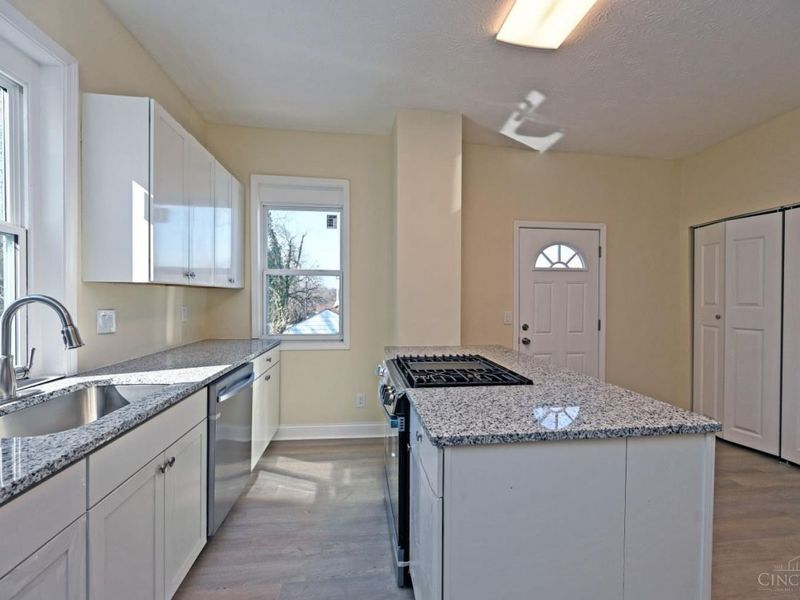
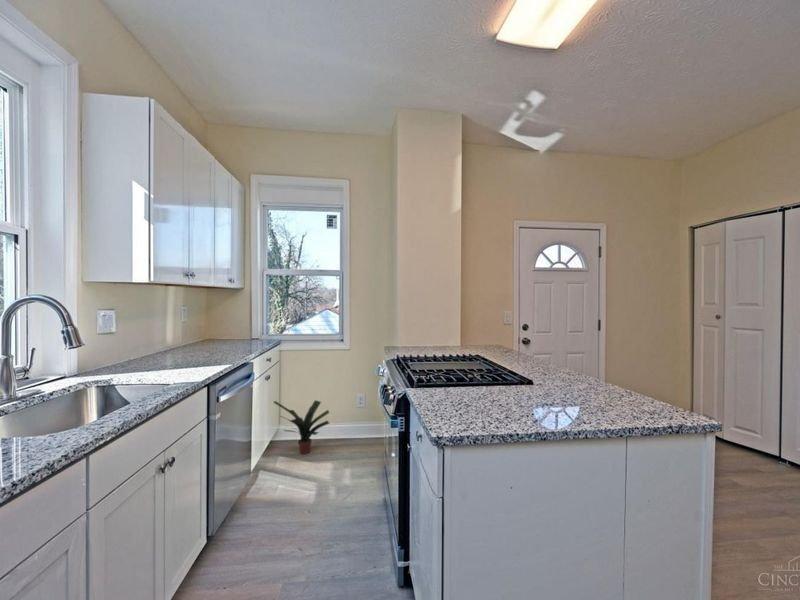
+ potted plant [272,399,330,455]
